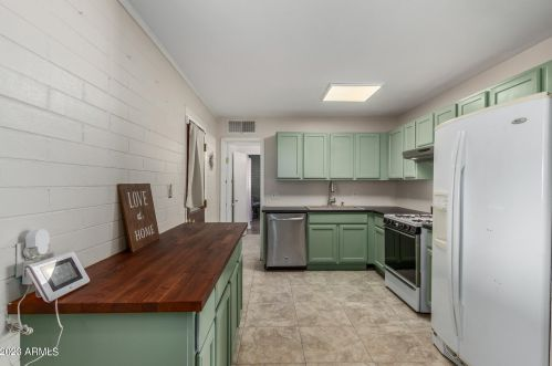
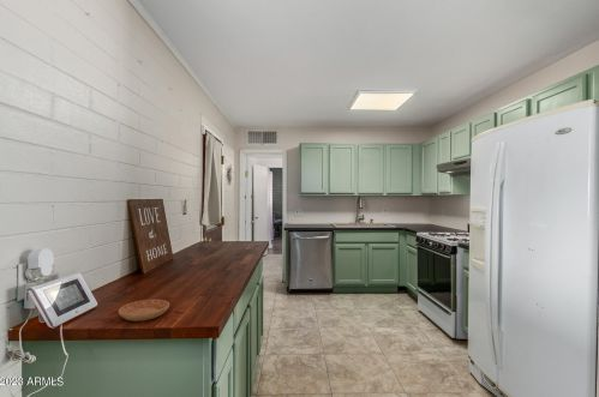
+ saucer [118,299,170,323]
